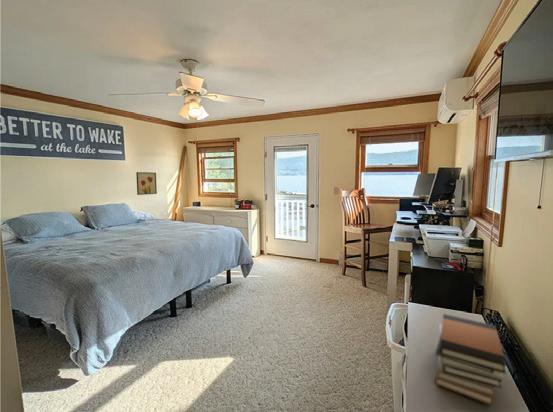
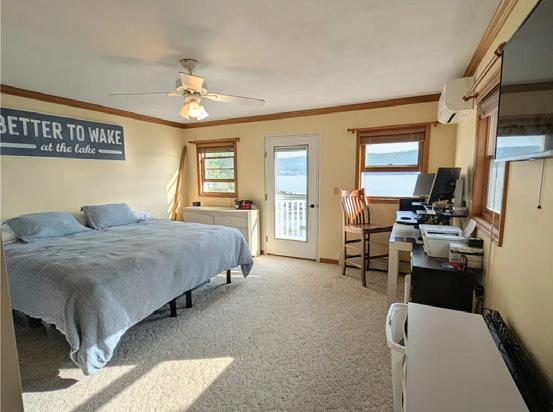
- book stack [434,313,508,406]
- wall art [135,171,158,196]
